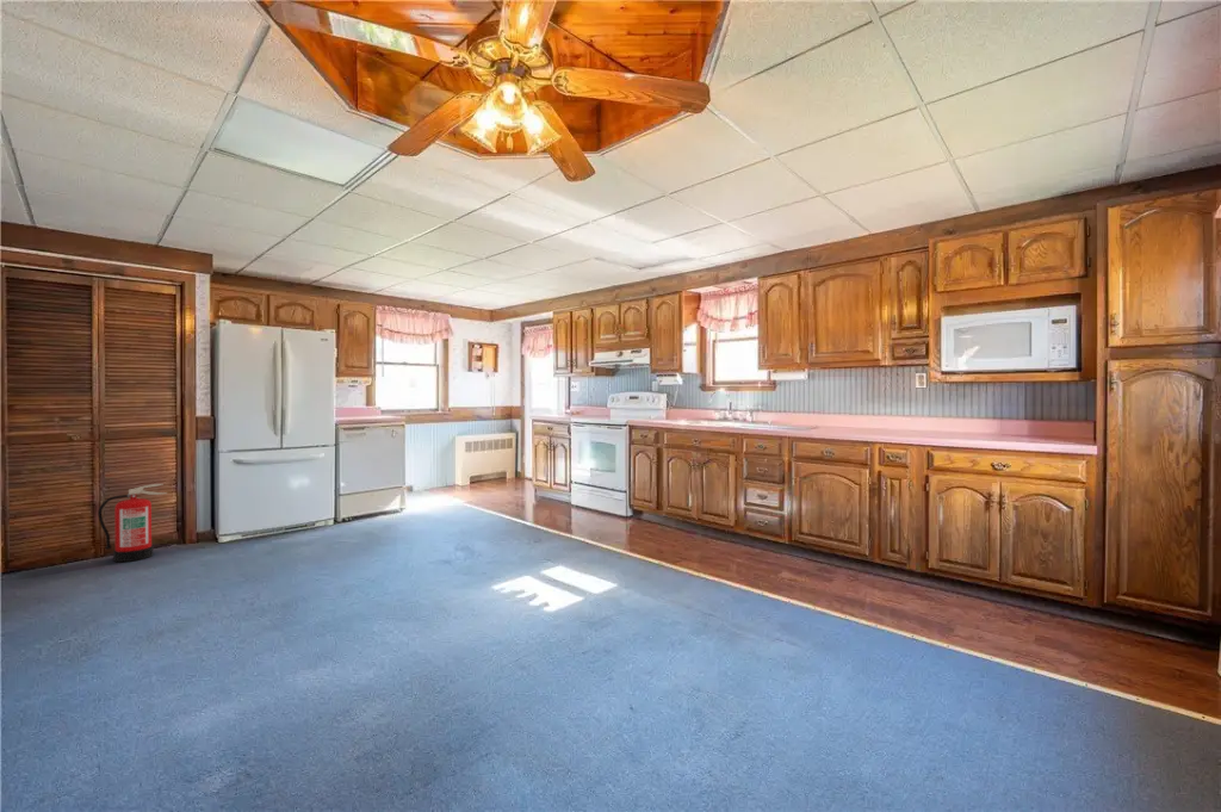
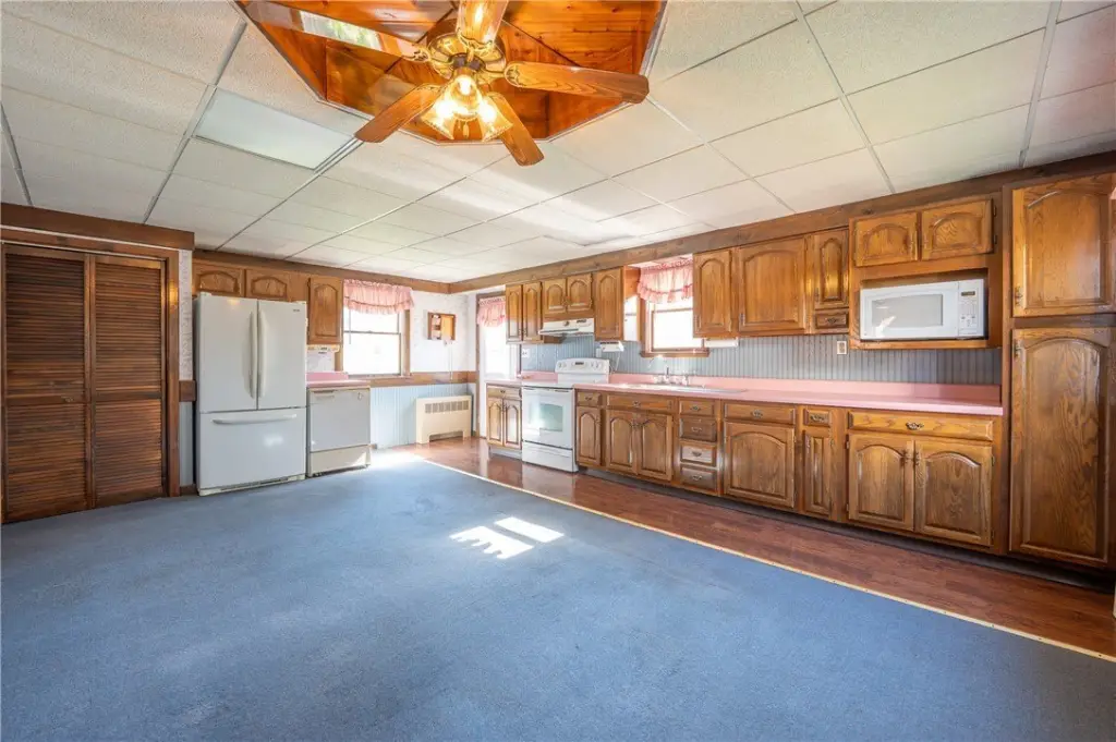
- fire extinguisher [97,483,168,563]
